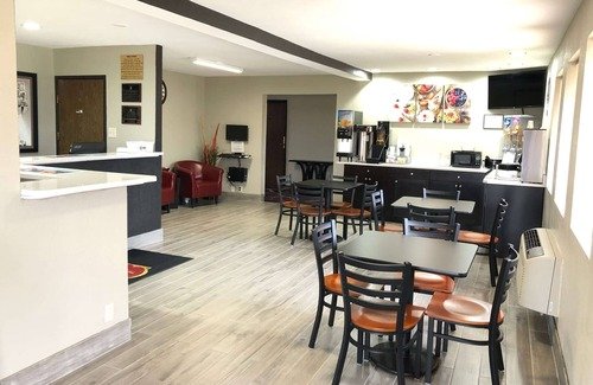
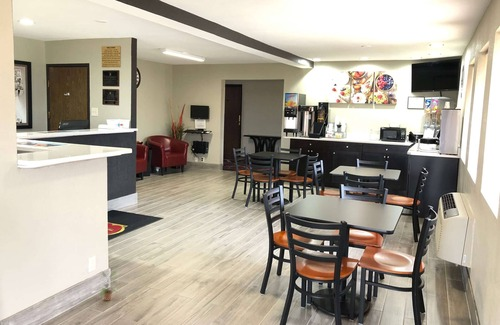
+ potted plant [92,270,121,302]
